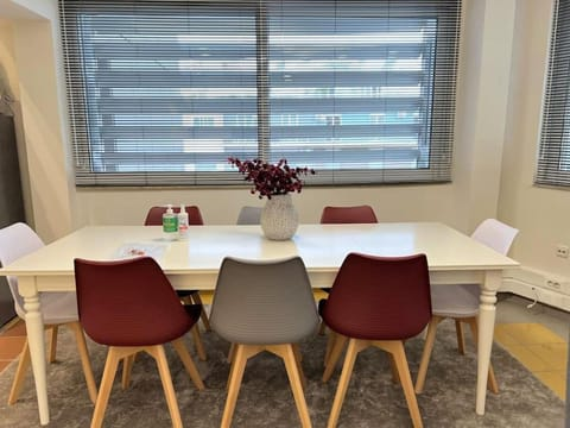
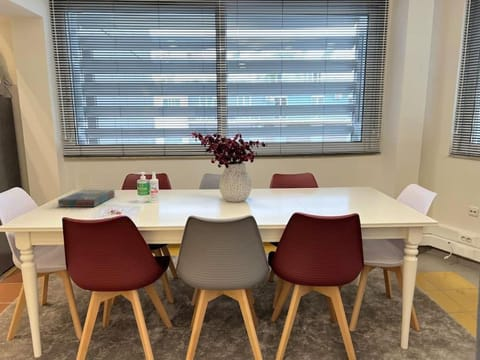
+ board game [57,189,116,208]
